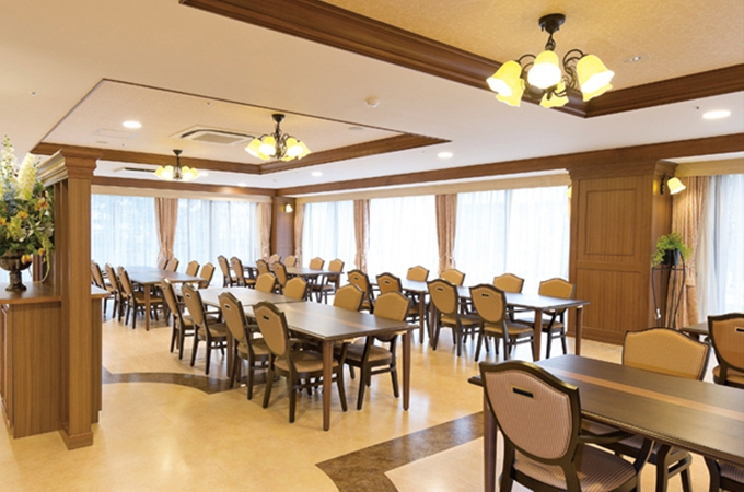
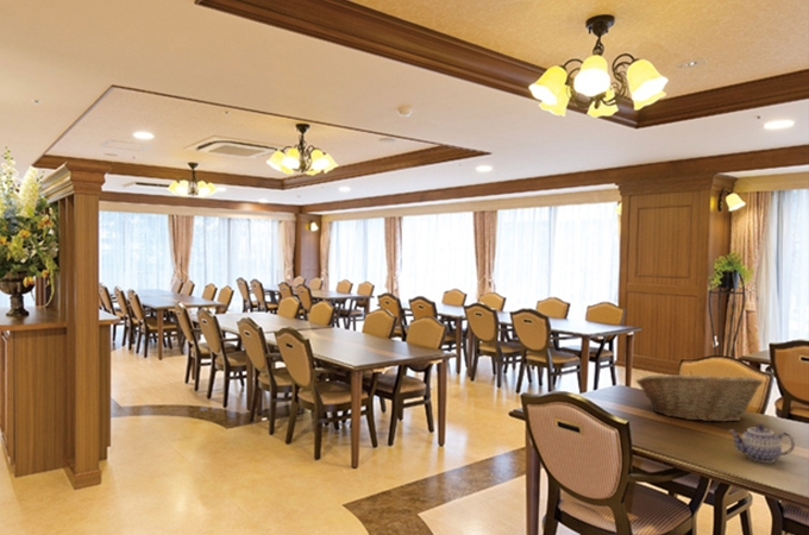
+ fruit basket [634,370,764,423]
+ teapot [728,423,796,464]
